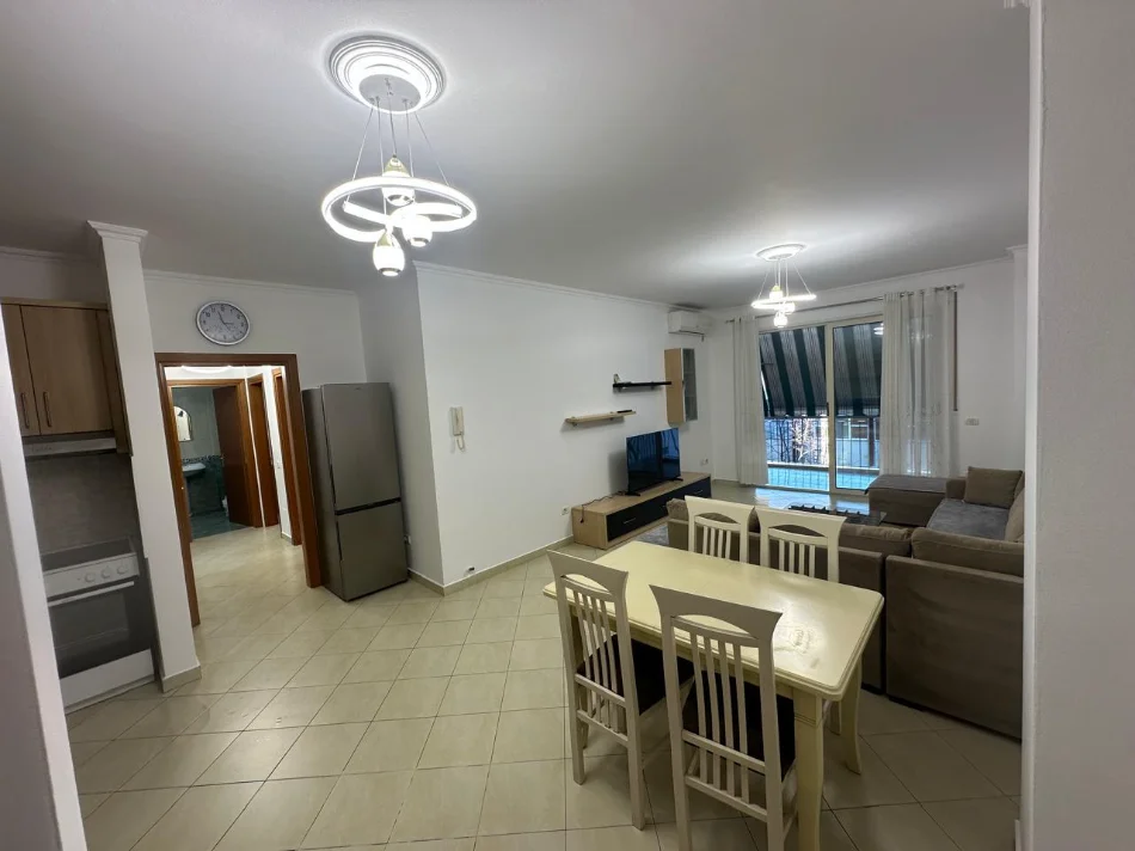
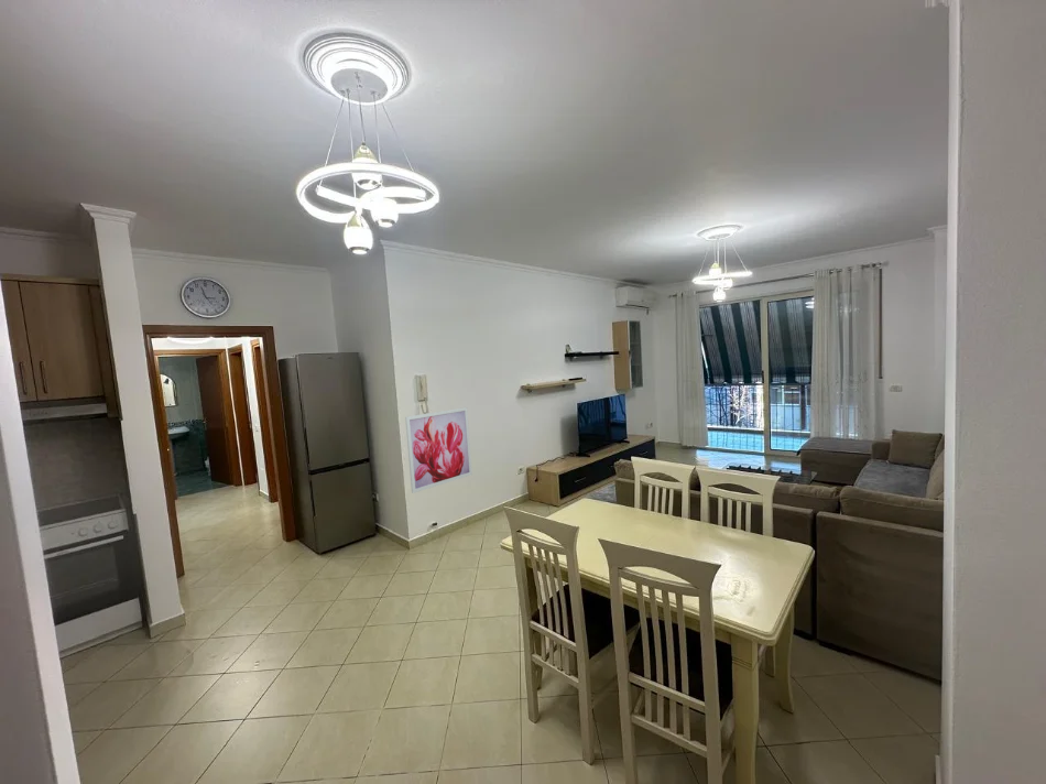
+ wall art [404,406,473,494]
